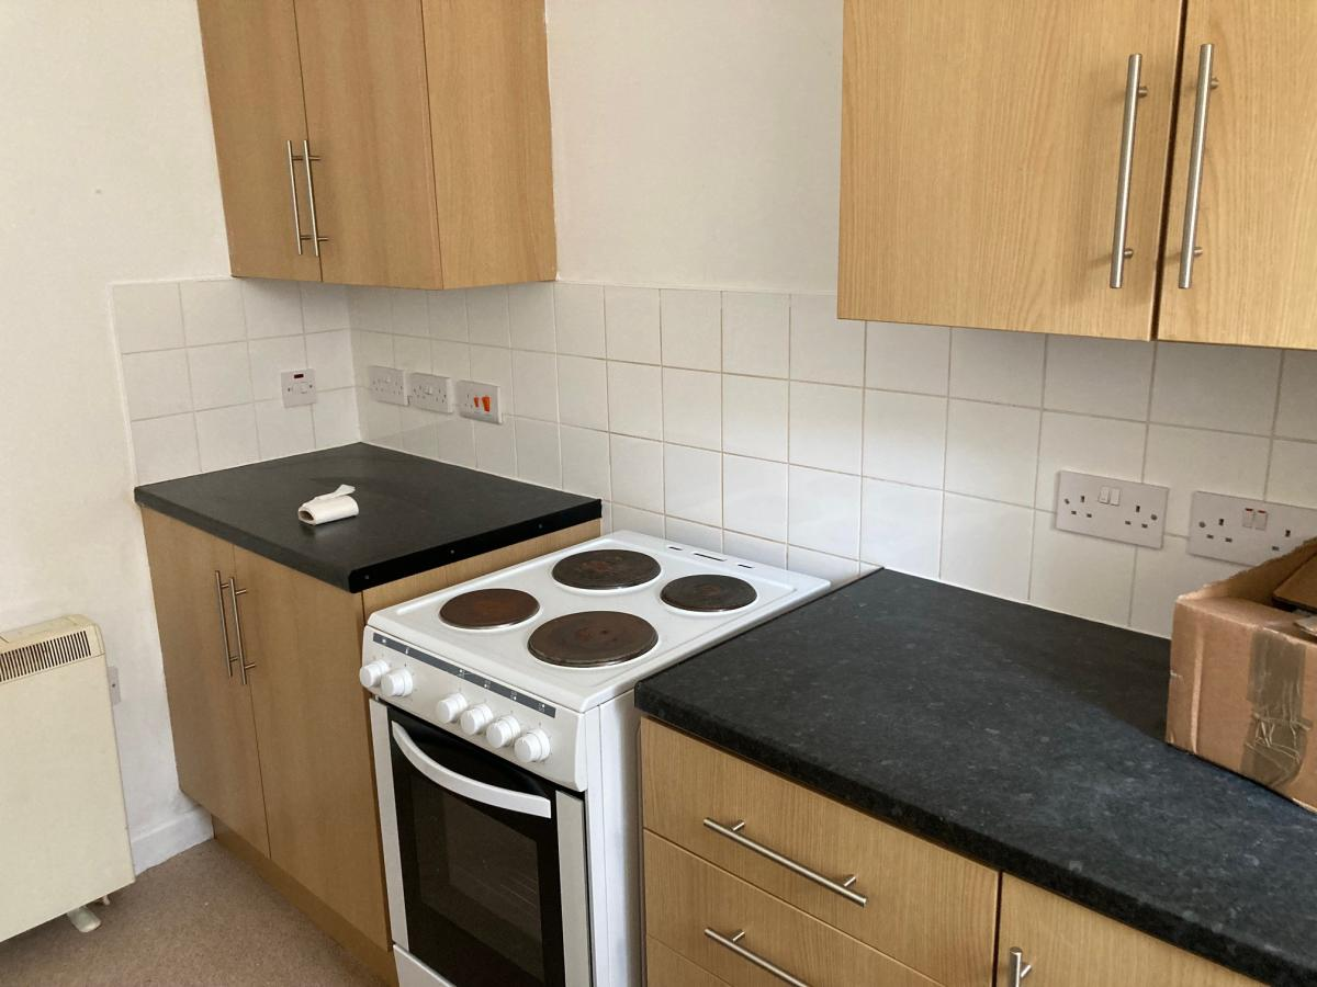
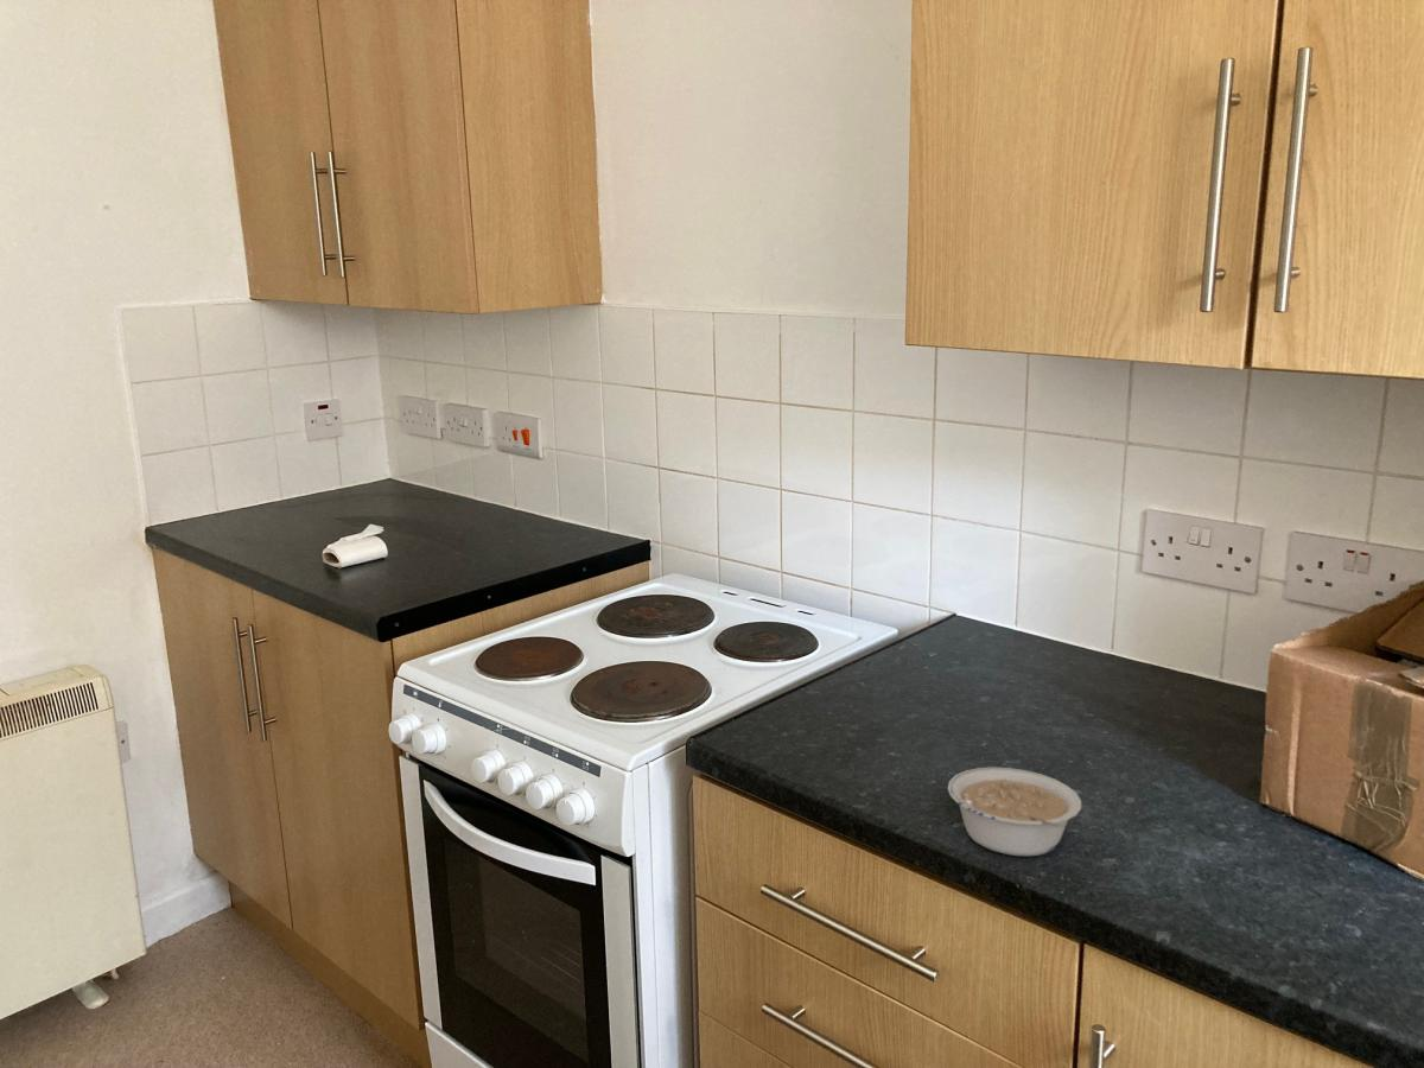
+ legume [947,767,1082,857]
